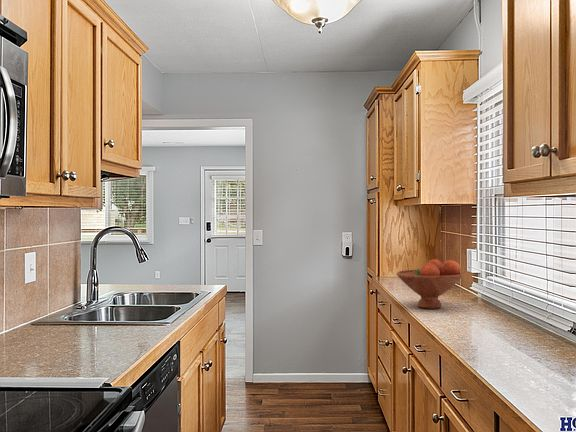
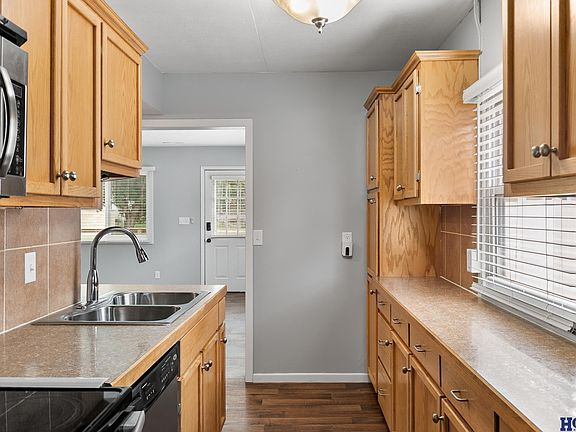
- fruit bowl [396,258,464,310]
